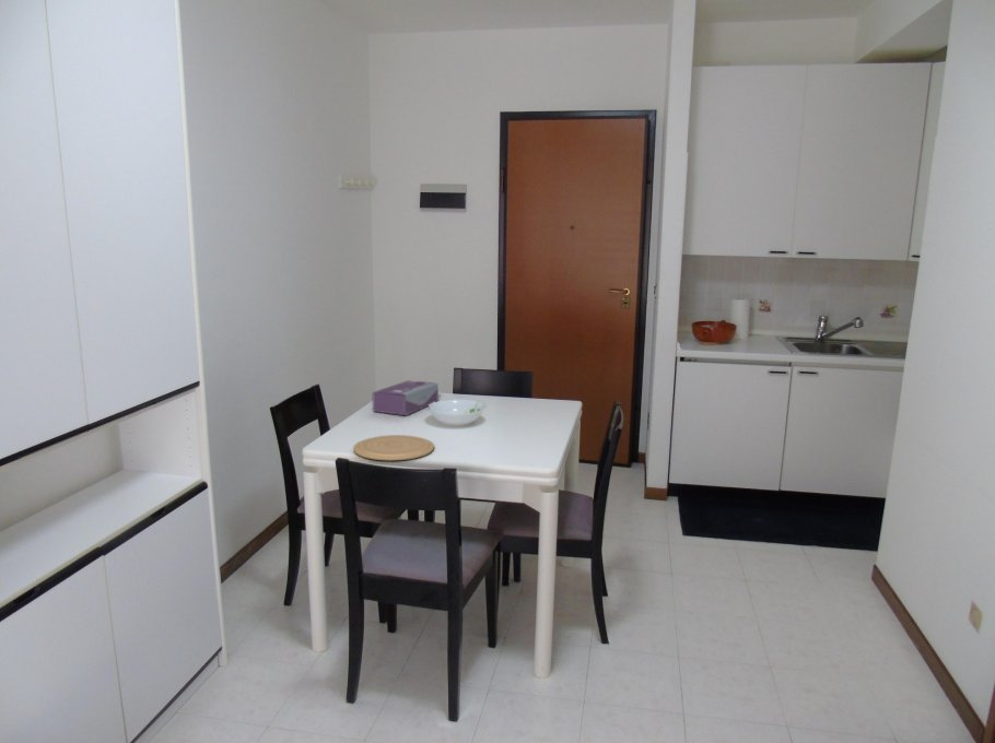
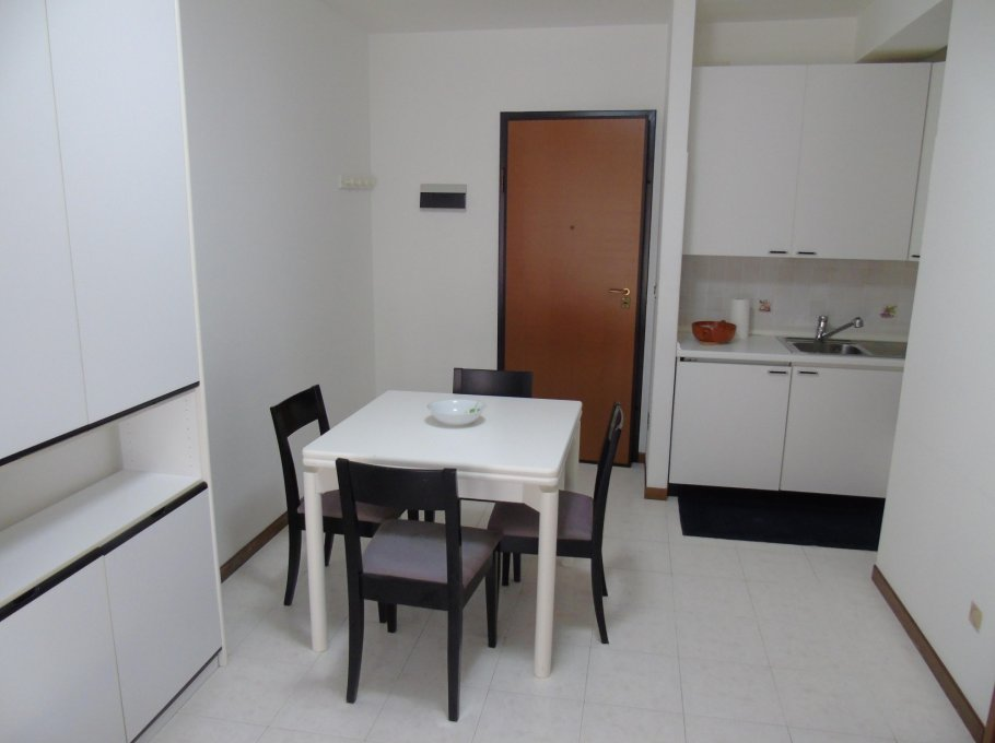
- plate [352,434,435,461]
- tissue box [372,379,440,416]
